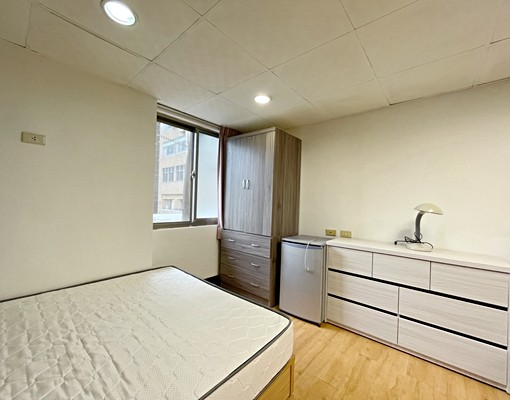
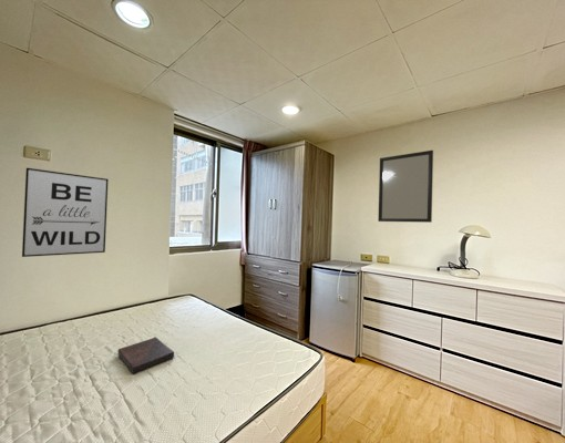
+ wall art [21,167,110,258]
+ book [116,337,175,374]
+ home mirror [377,150,434,224]
